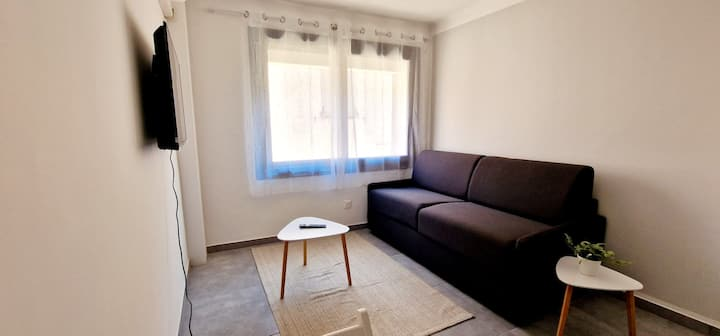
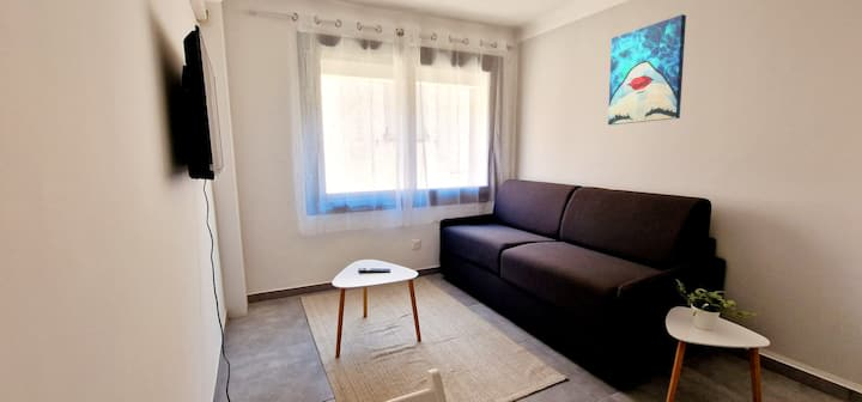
+ wall art [607,13,687,126]
